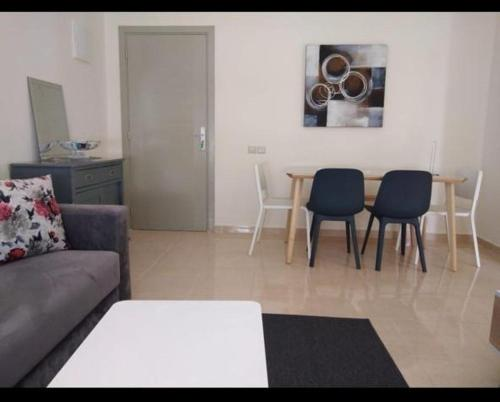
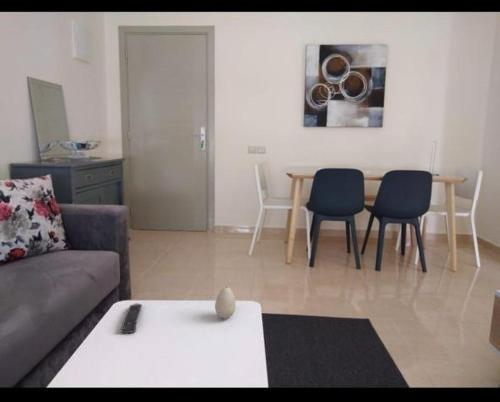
+ remote control [119,302,143,334]
+ decorative egg [214,286,237,320]
